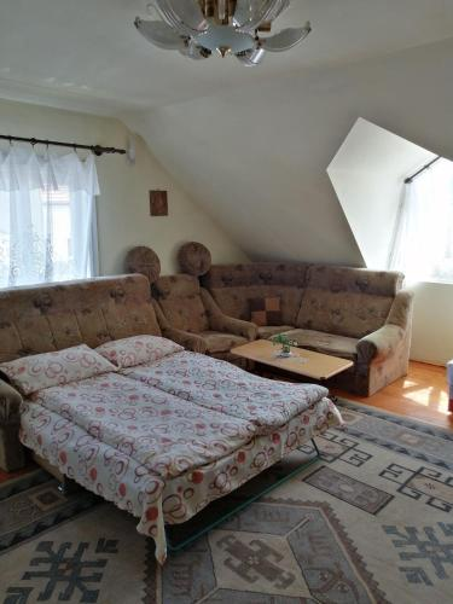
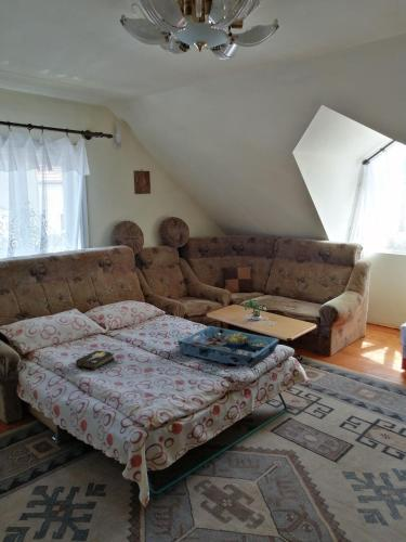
+ serving tray [176,325,280,370]
+ hardback book [75,350,116,371]
